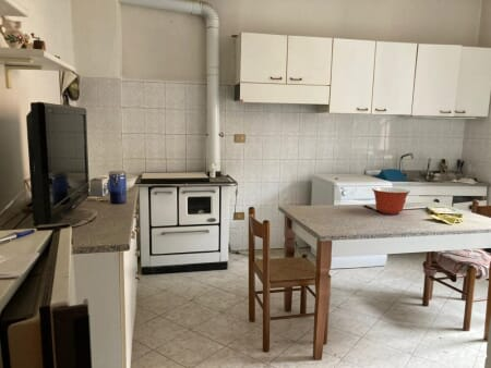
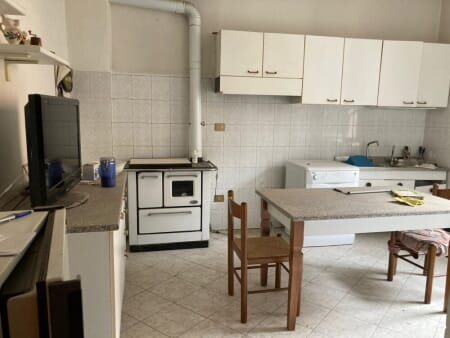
- mixing bowl [371,186,411,216]
